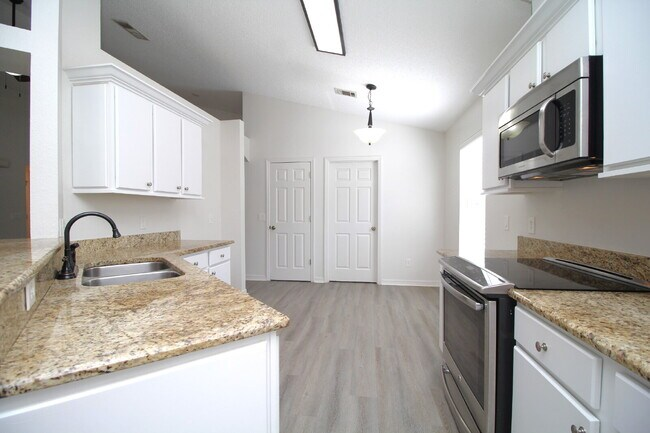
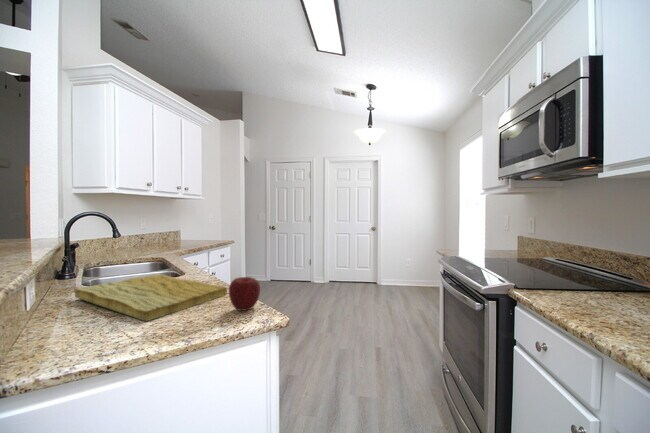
+ apple [228,276,261,312]
+ cutting board [74,273,228,323]
